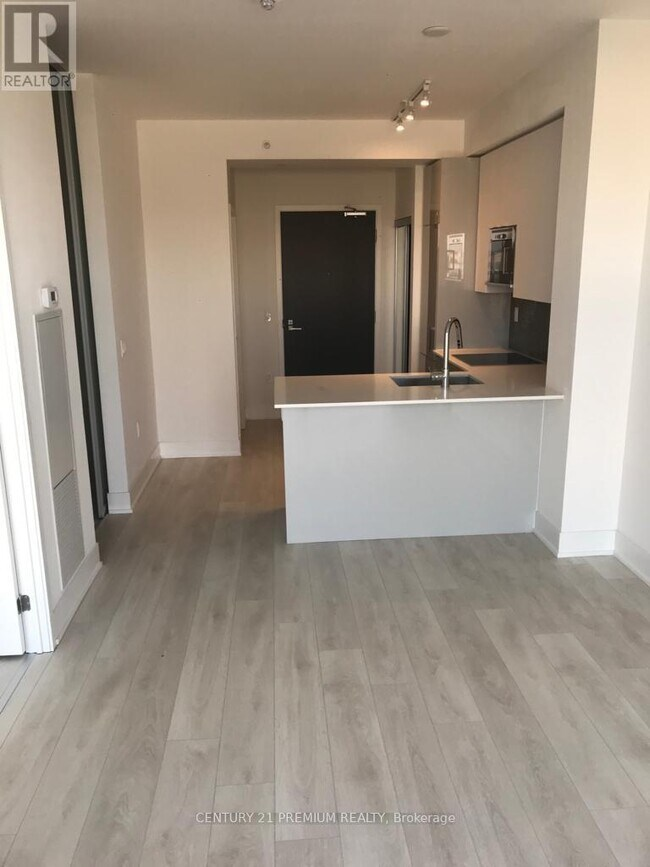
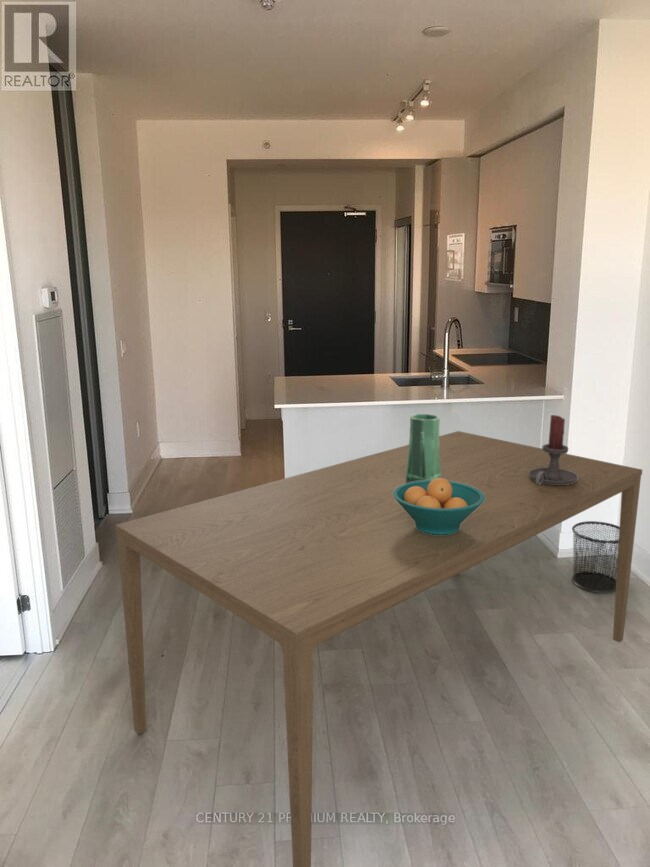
+ candle holder [529,414,578,485]
+ dining table [114,430,643,867]
+ fruit bowl [393,478,485,535]
+ vase [405,413,441,482]
+ waste bin [571,520,620,594]
